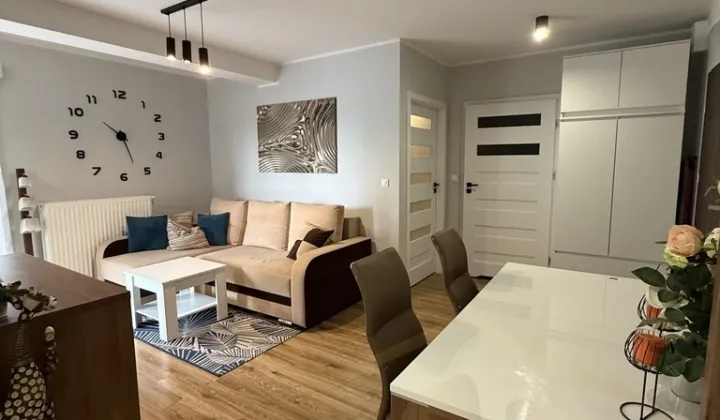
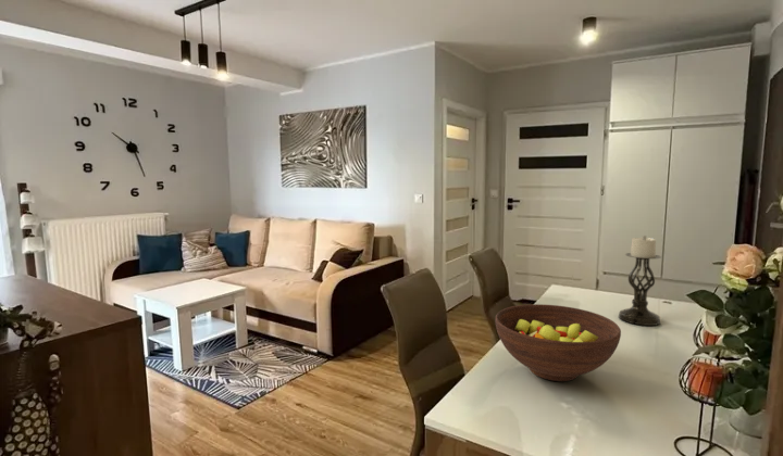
+ fruit bowl [494,303,622,382]
+ candle holder [618,235,662,327]
